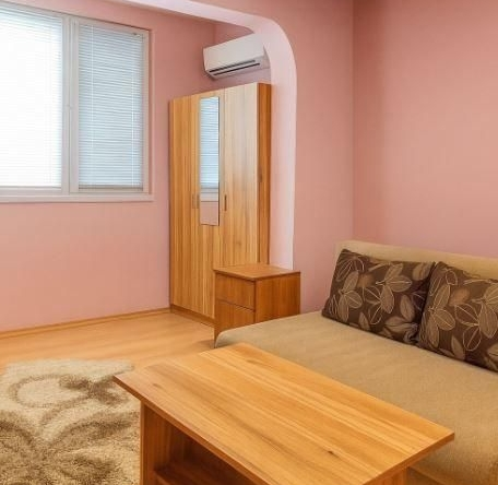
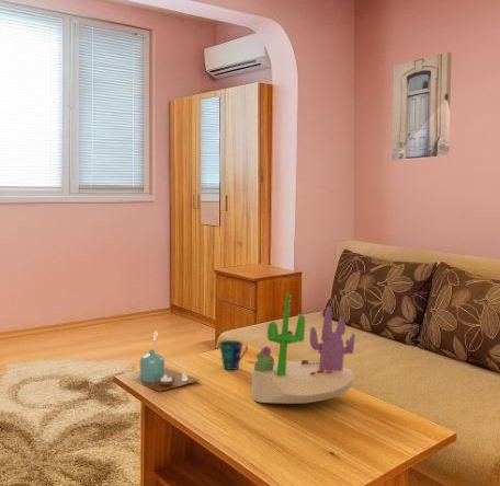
+ cup [218,339,249,371]
+ candle [134,329,202,393]
+ wall art [390,51,453,162]
+ succulent planter [250,292,356,405]
